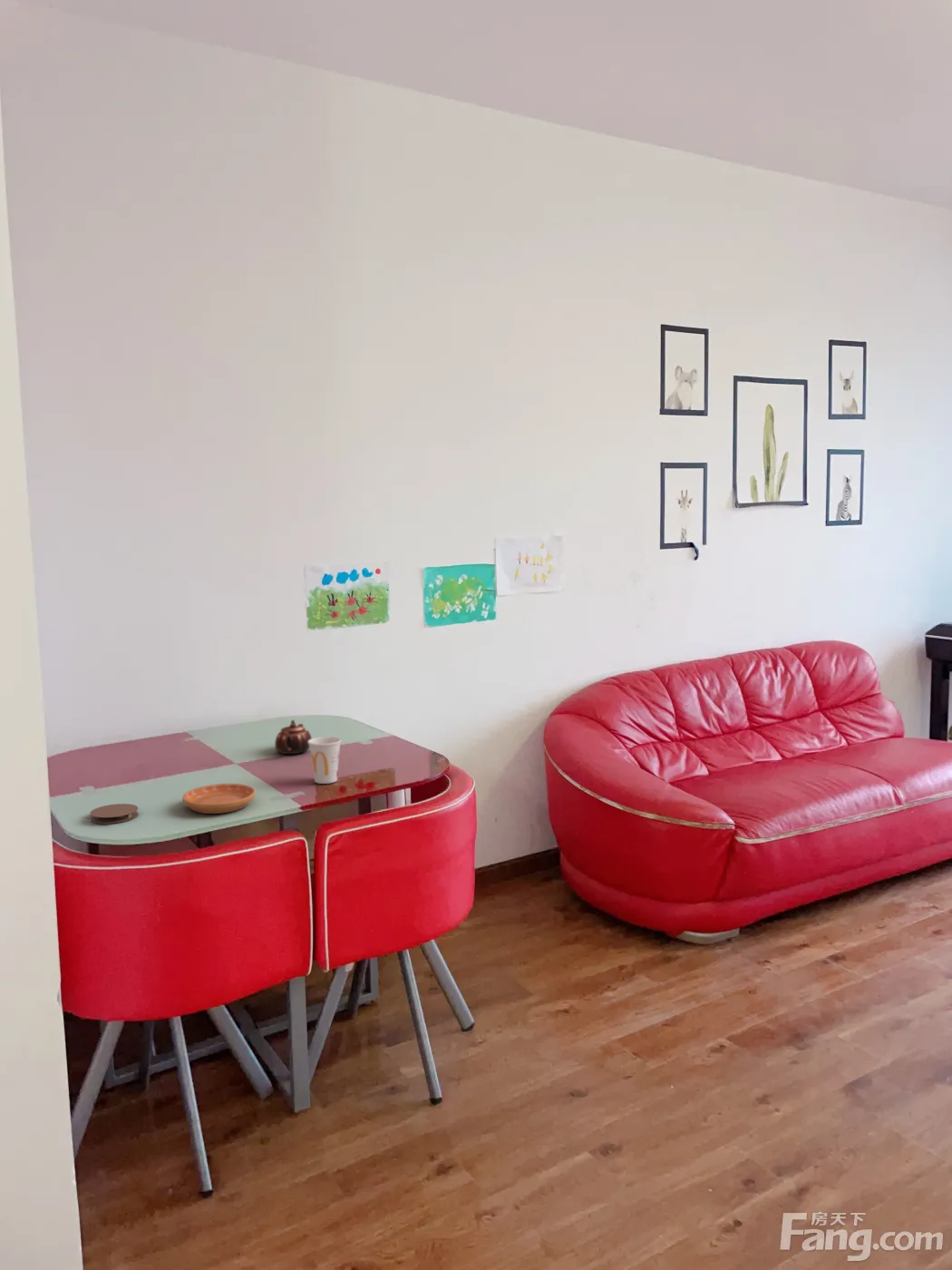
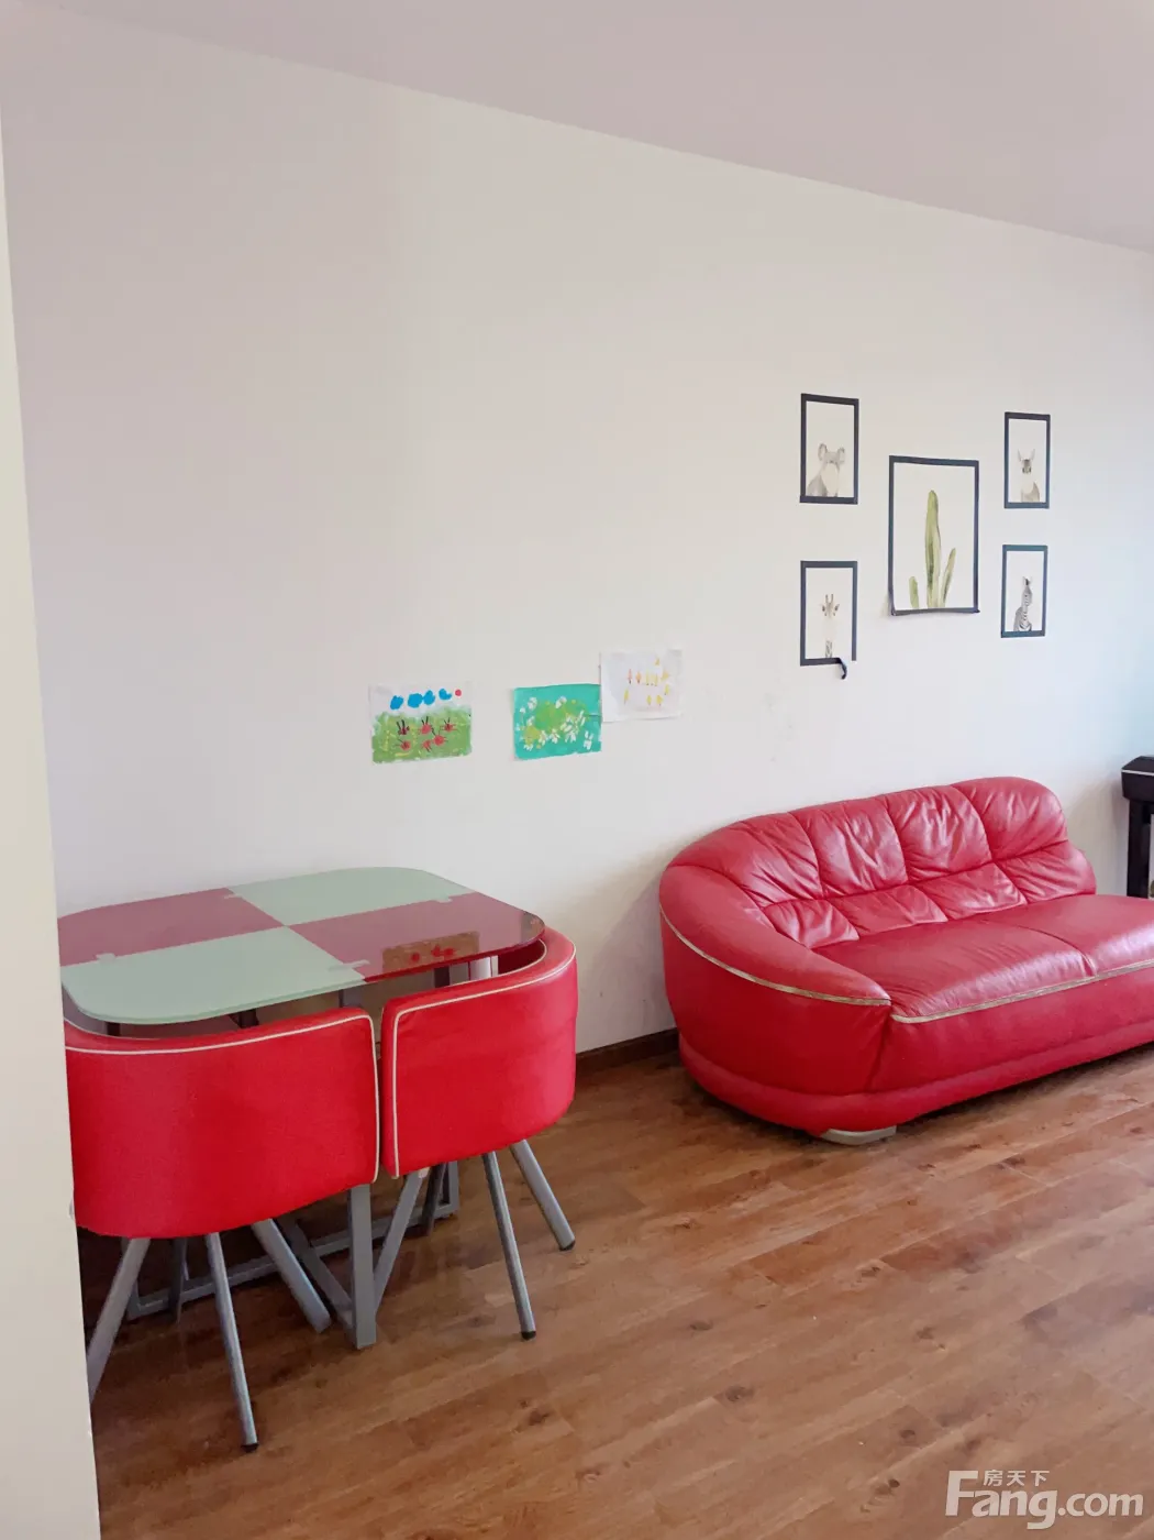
- cup [308,736,342,785]
- teapot [274,718,313,755]
- coaster [89,803,140,825]
- saucer [181,783,257,815]
